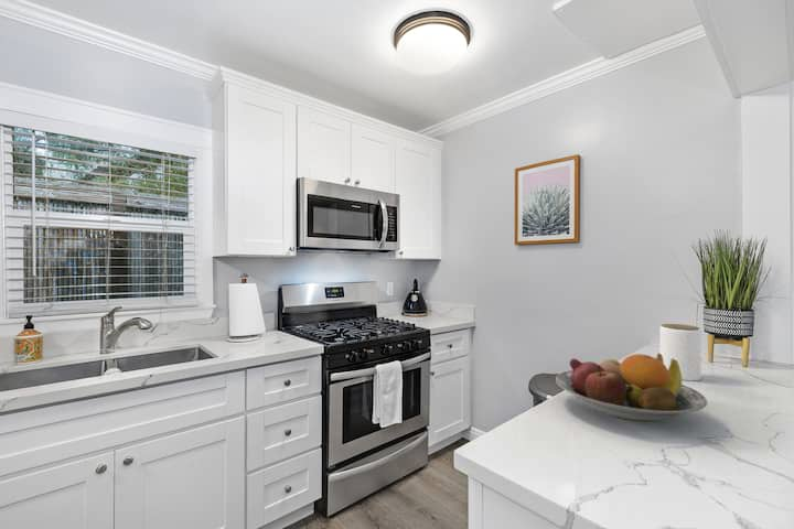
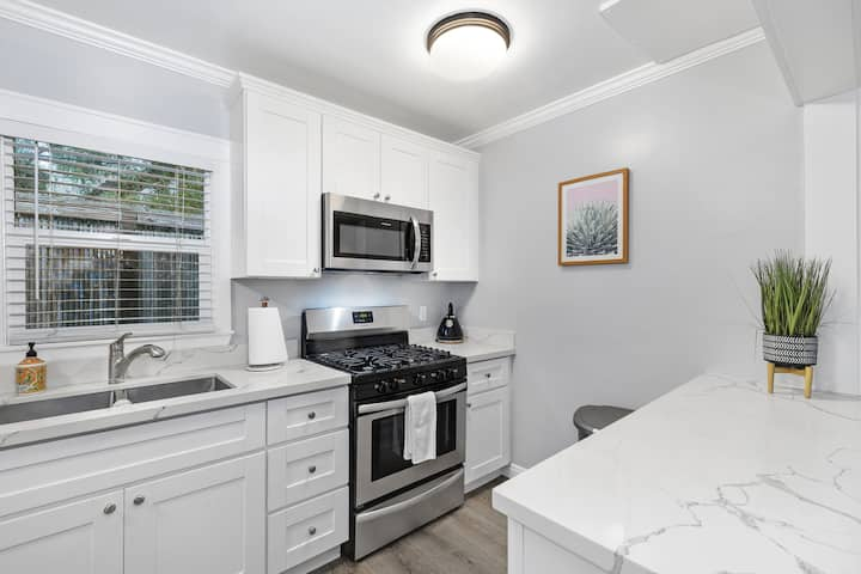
- fruit bowl [555,353,708,422]
- jar [659,323,701,381]
